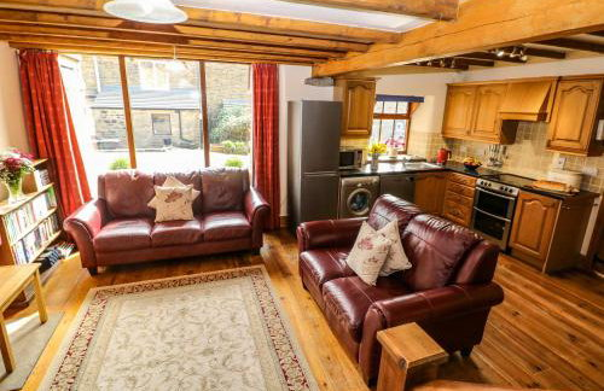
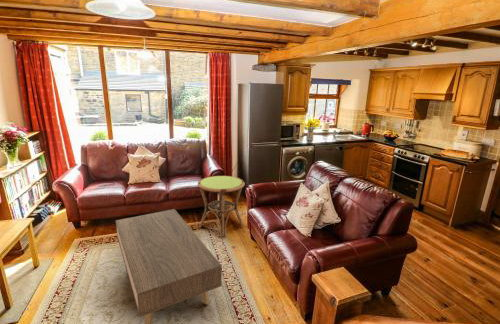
+ side table [197,175,246,237]
+ coffee table [115,208,223,324]
